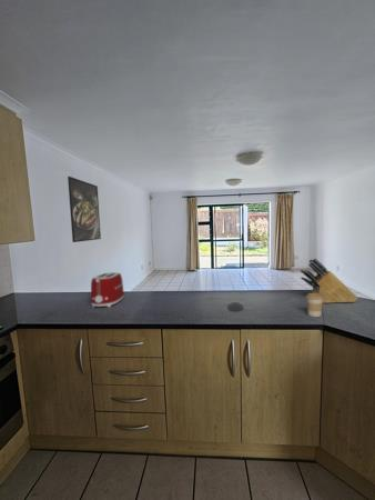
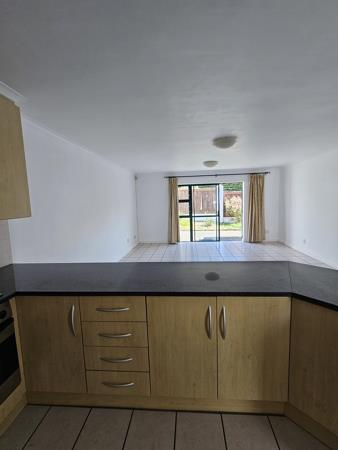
- coffee cup [305,292,324,318]
- toaster [90,271,125,308]
- knife block [300,257,359,304]
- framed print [67,176,102,243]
